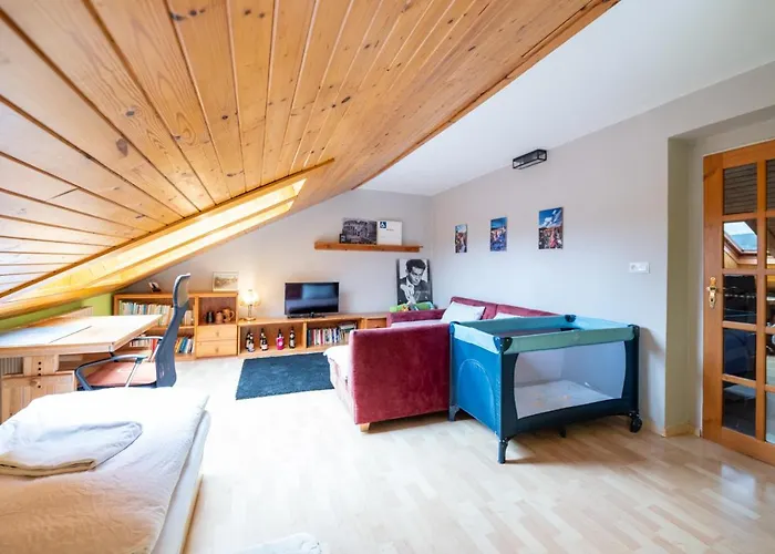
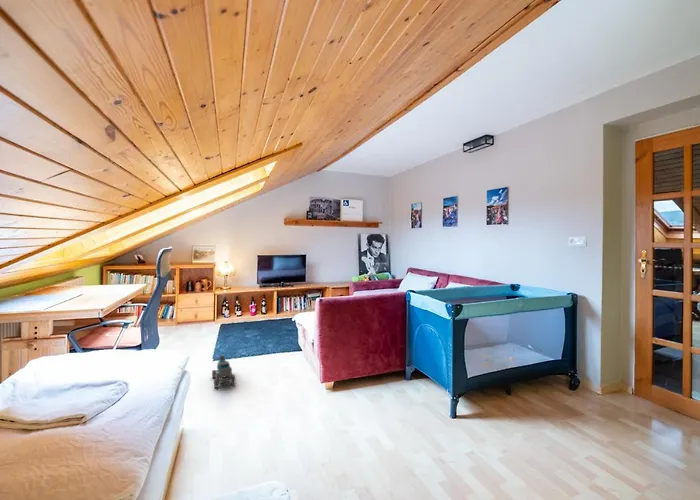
+ toy train [211,354,236,389]
